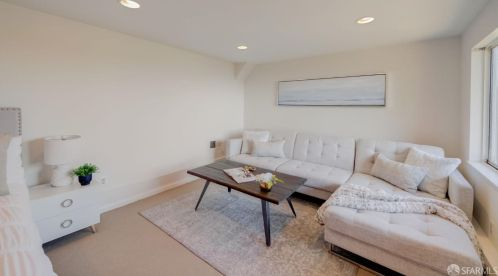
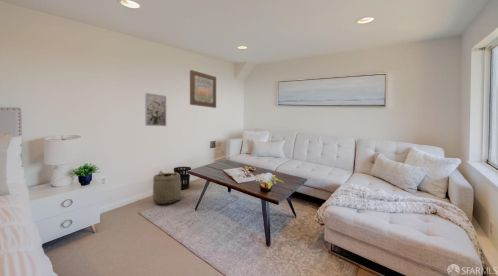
+ basket [152,170,182,204]
+ wastebasket [173,166,192,190]
+ wall art [144,92,167,127]
+ wall art [189,69,217,109]
